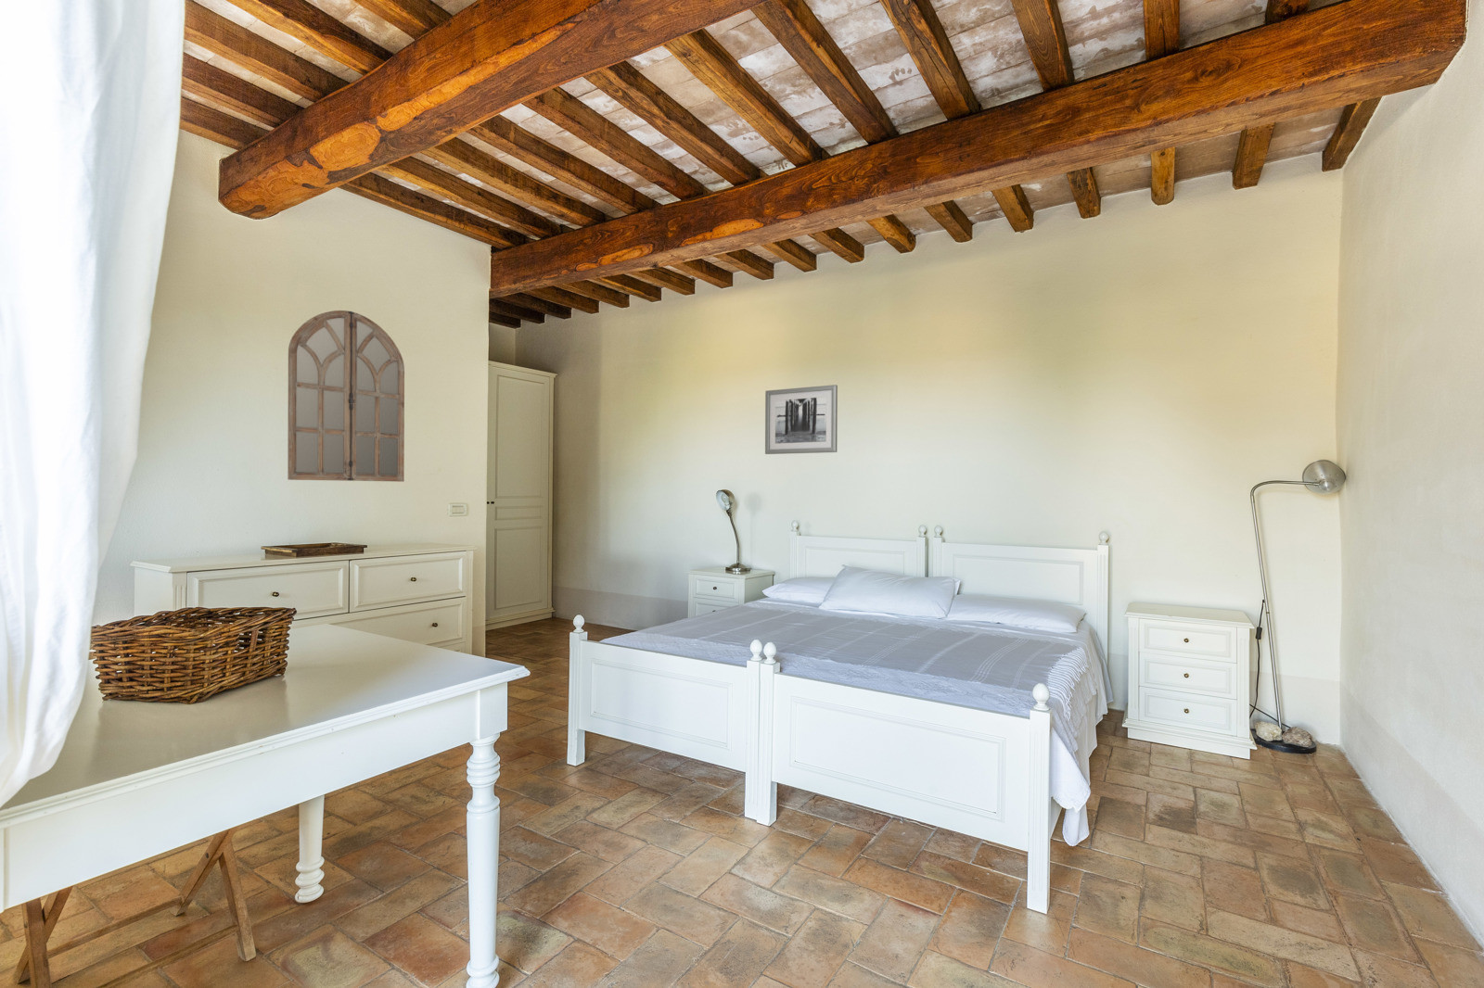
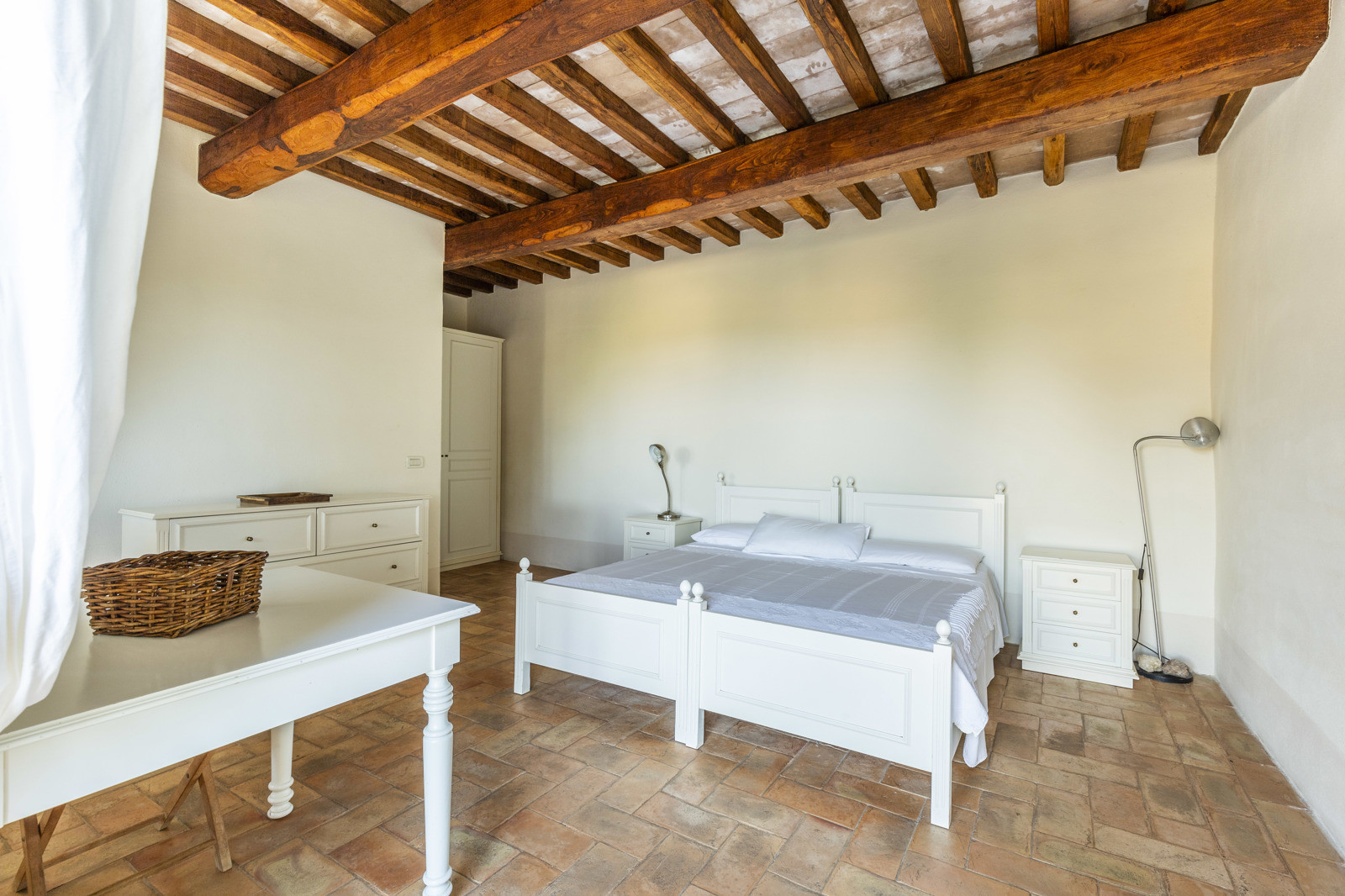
- wall art [765,384,839,455]
- home mirror [287,310,405,483]
